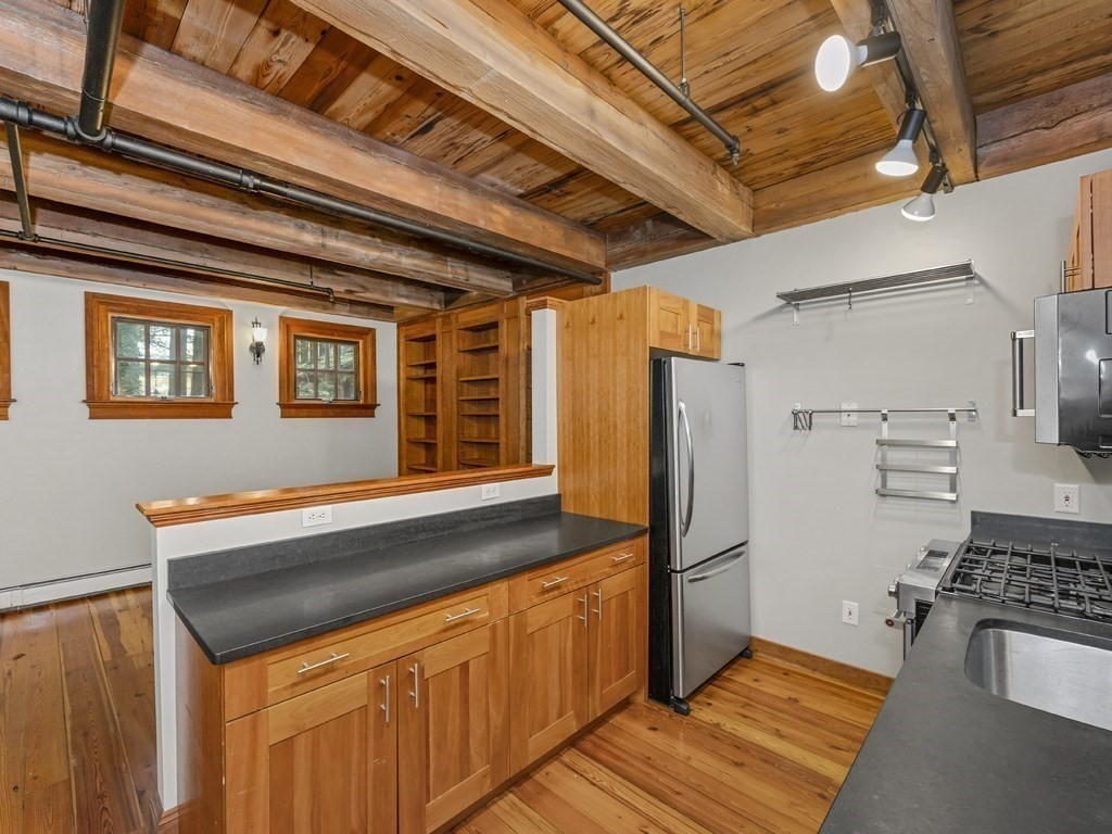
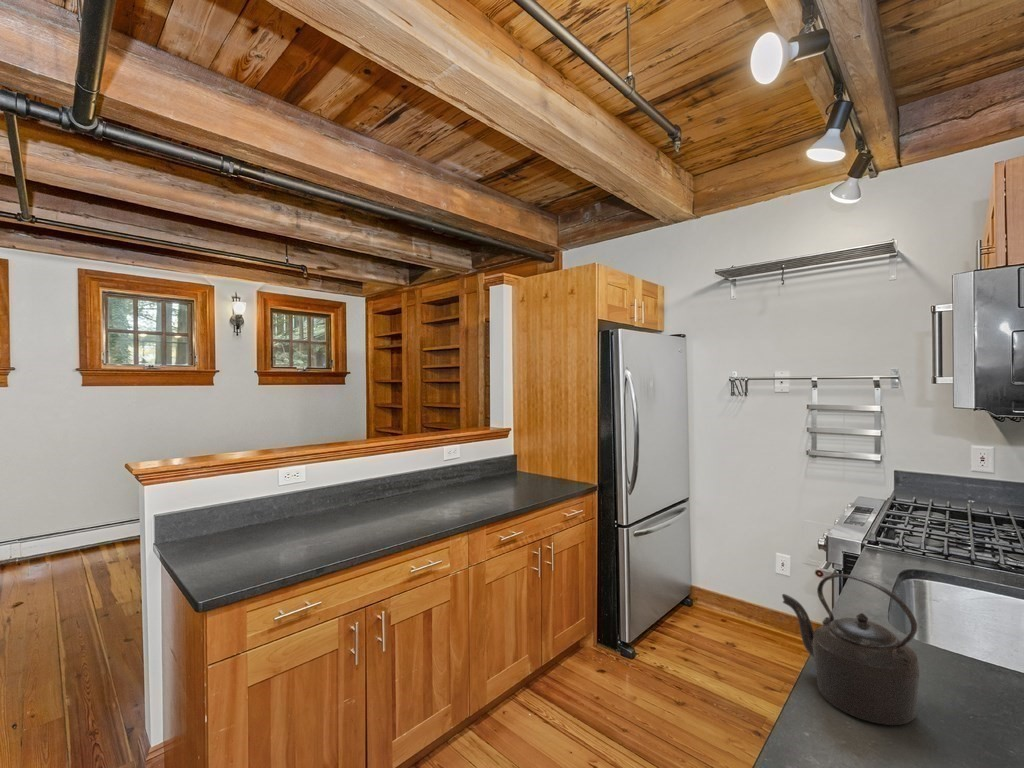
+ kettle [781,573,921,726]
